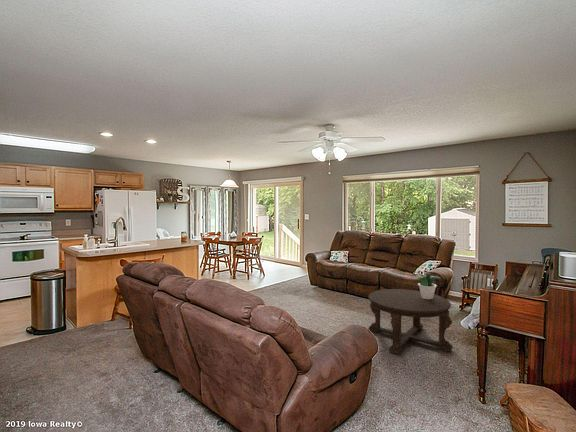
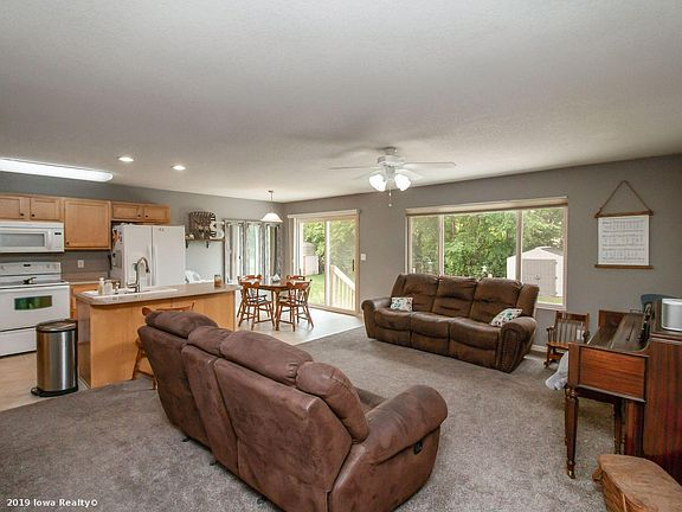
- coffee table [367,288,454,355]
- potted plant [414,272,442,299]
